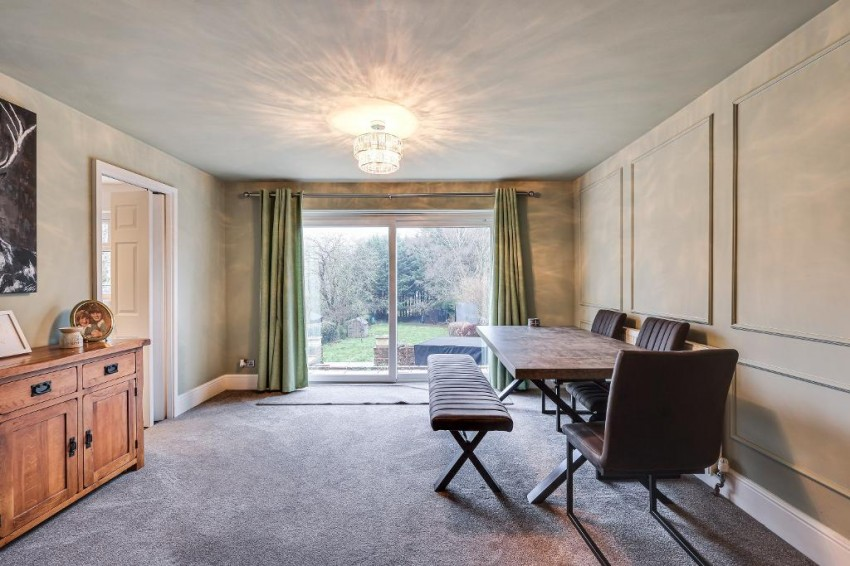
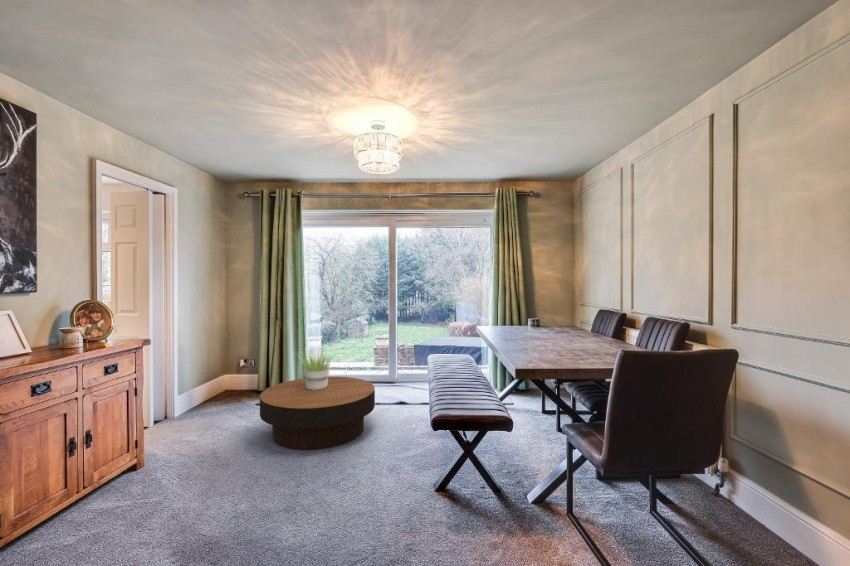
+ potted plant [295,348,336,390]
+ coffee table [259,376,376,451]
